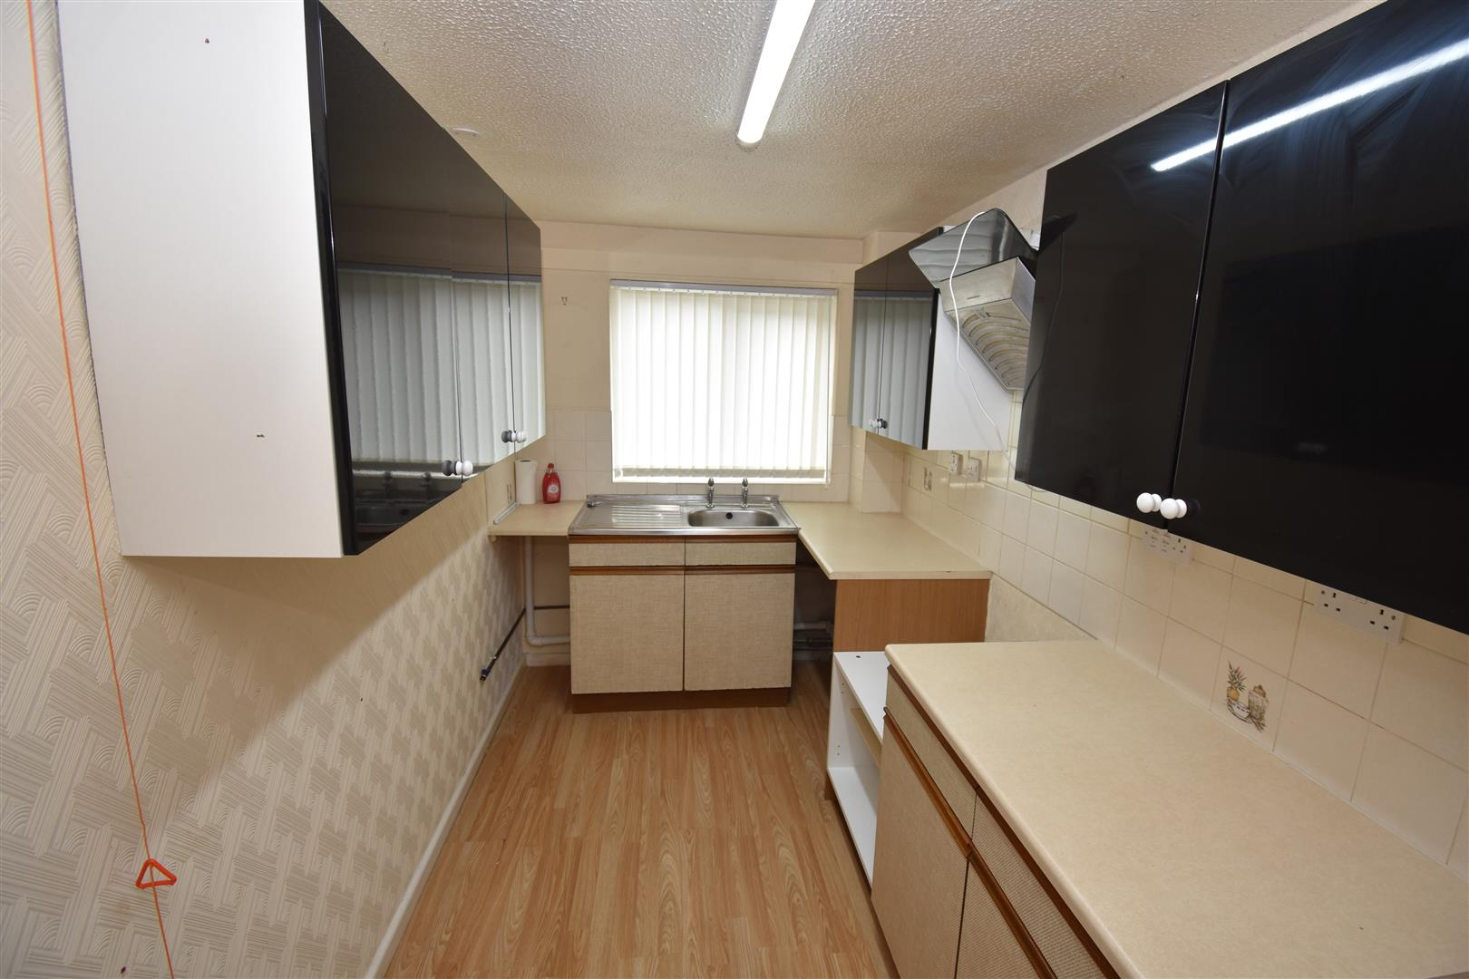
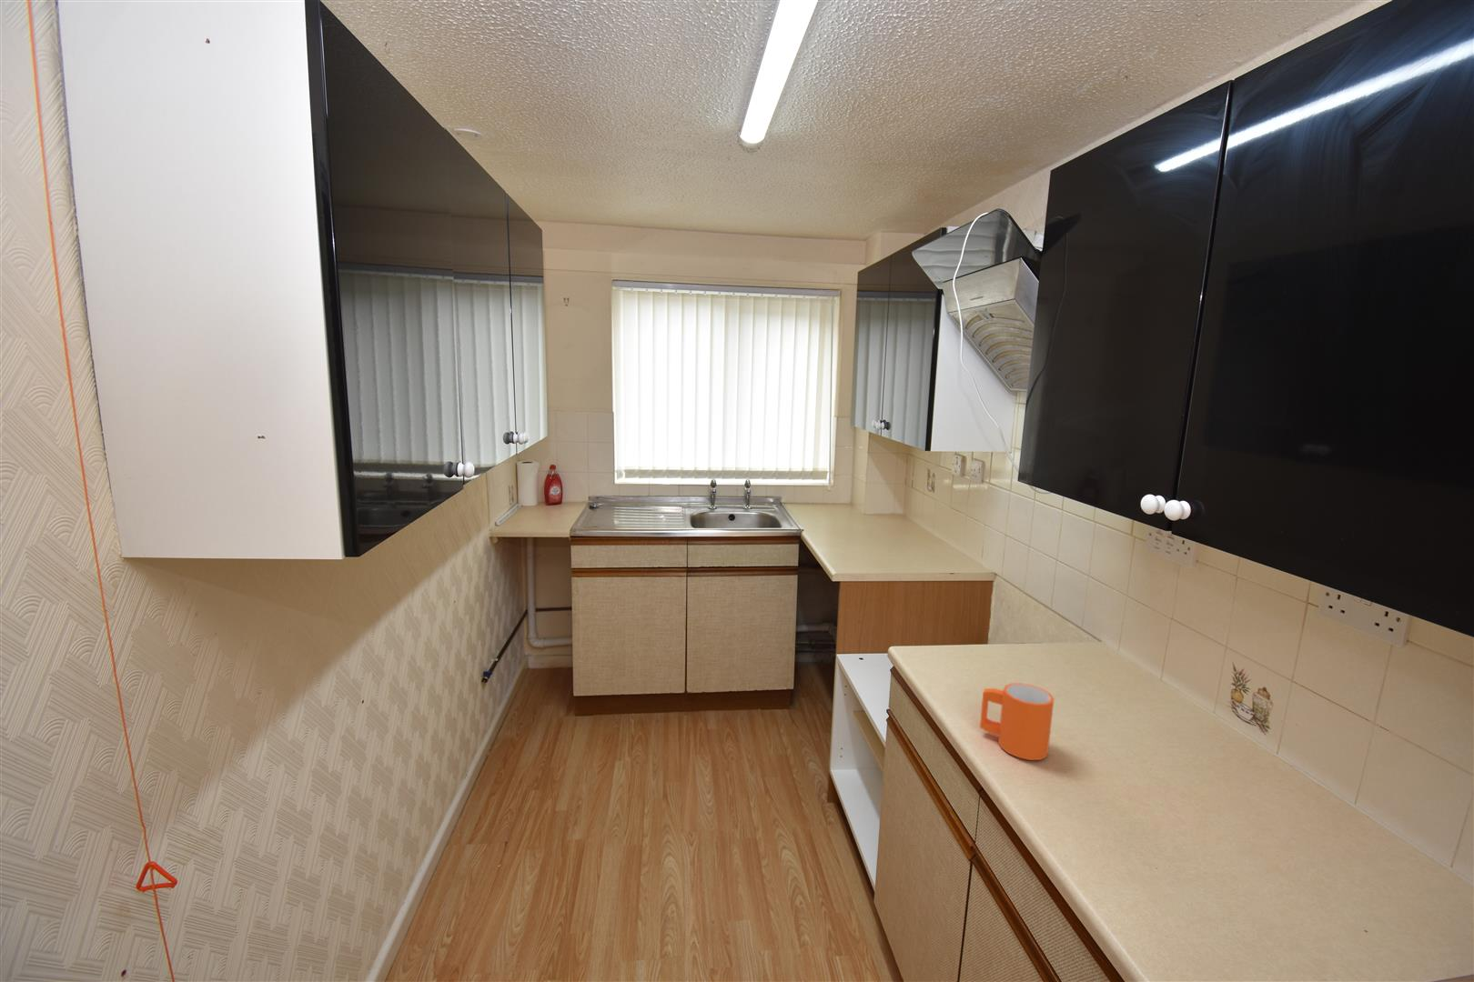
+ mug [979,682,1055,761]
